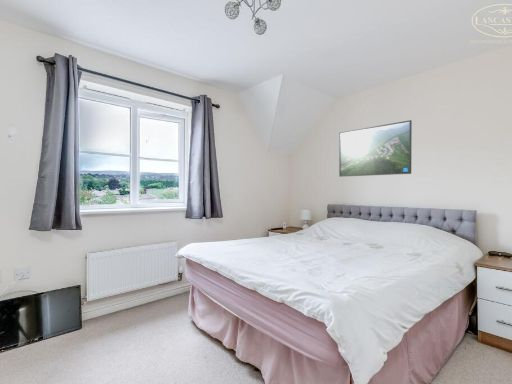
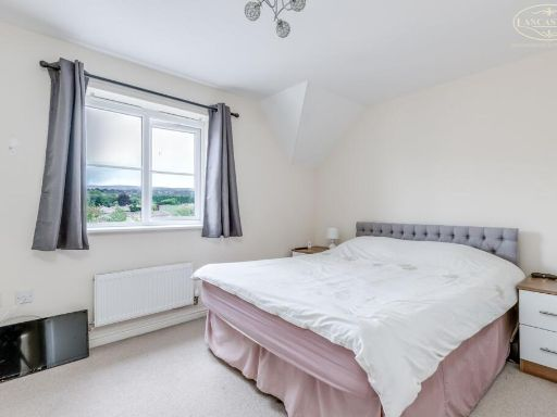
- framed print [338,119,413,178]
